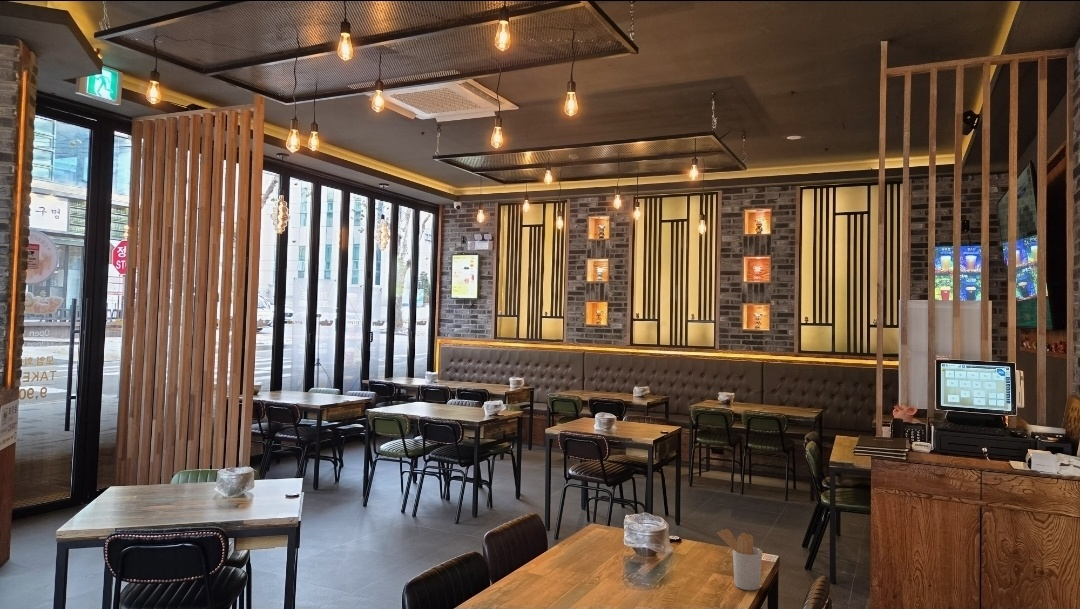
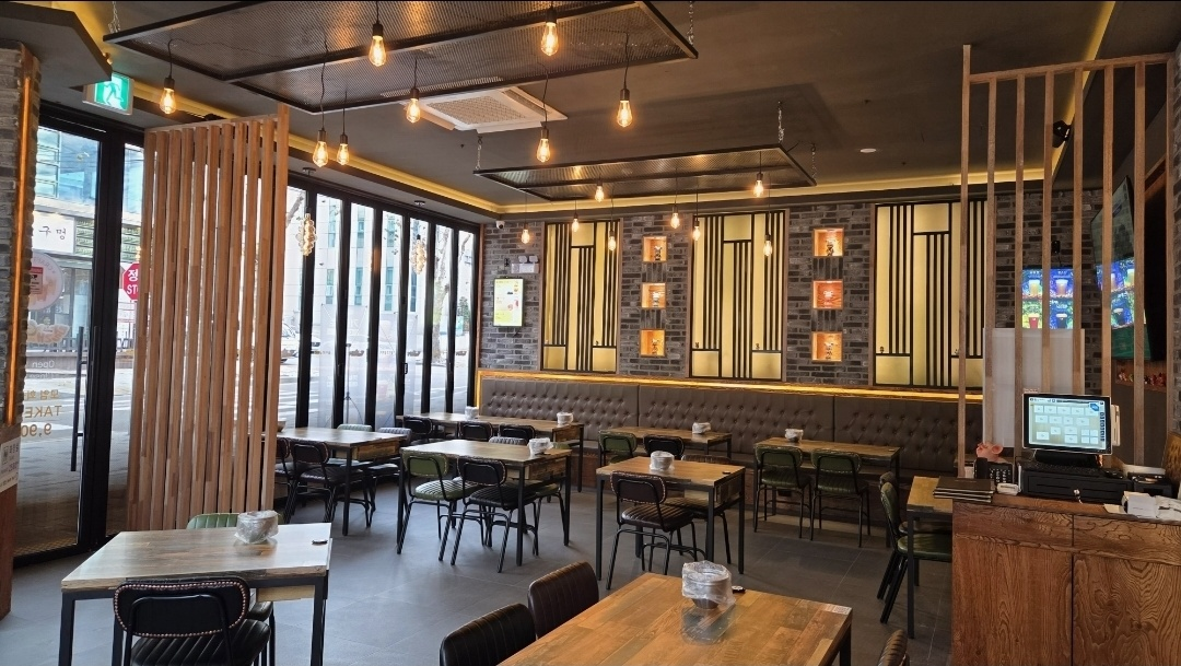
- utensil holder [717,528,763,591]
